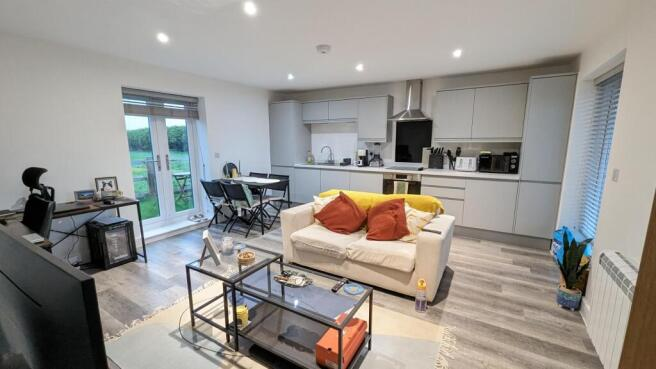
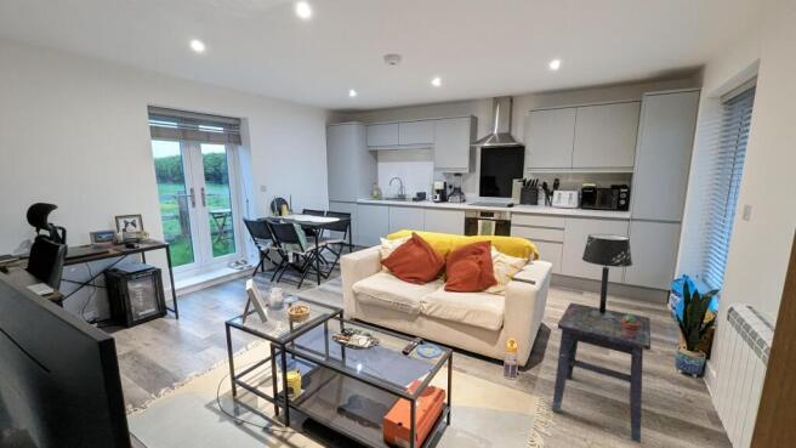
+ table lamp [581,233,633,319]
+ side table [551,302,652,444]
+ potted succulent [621,314,642,339]
